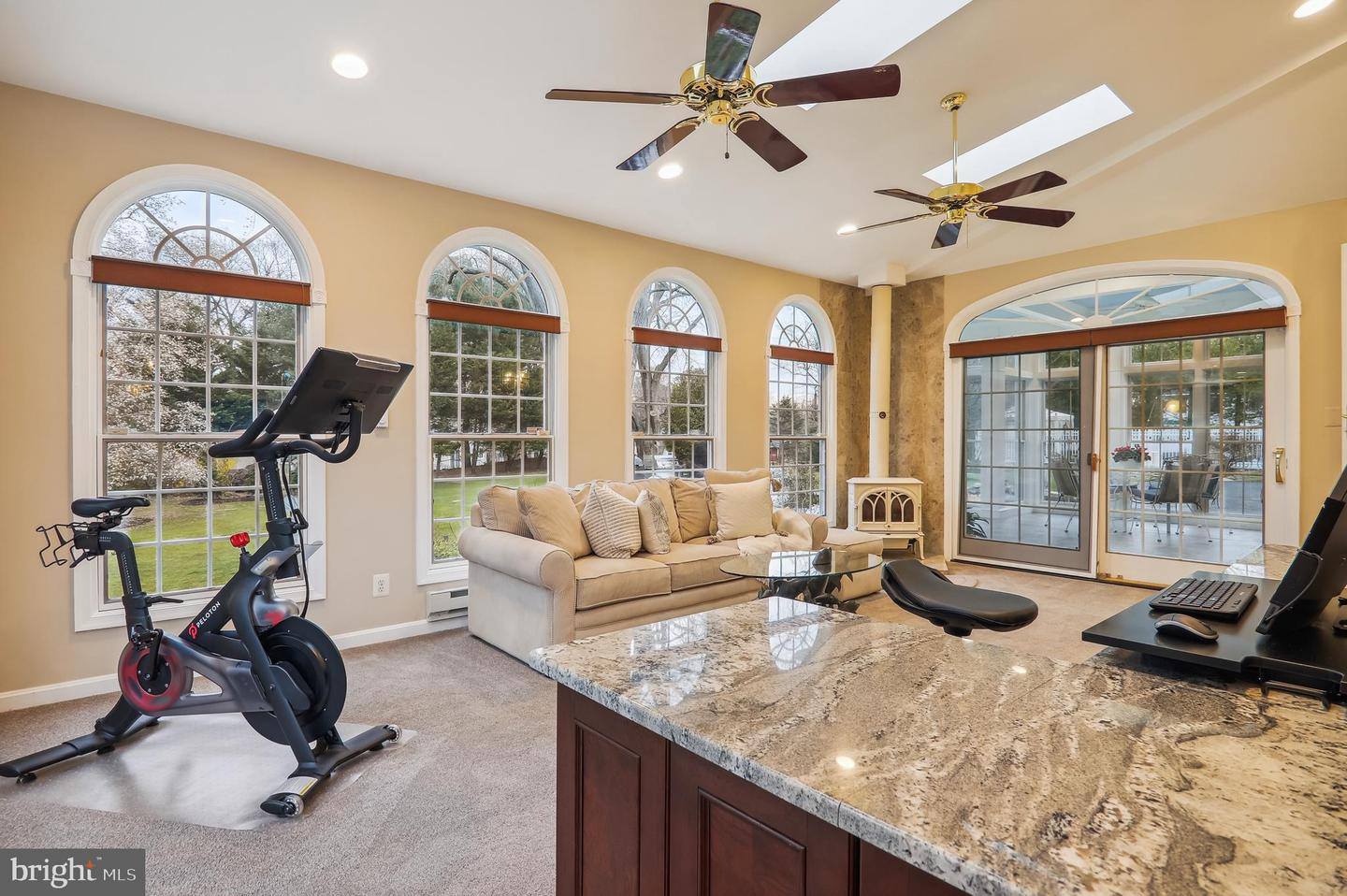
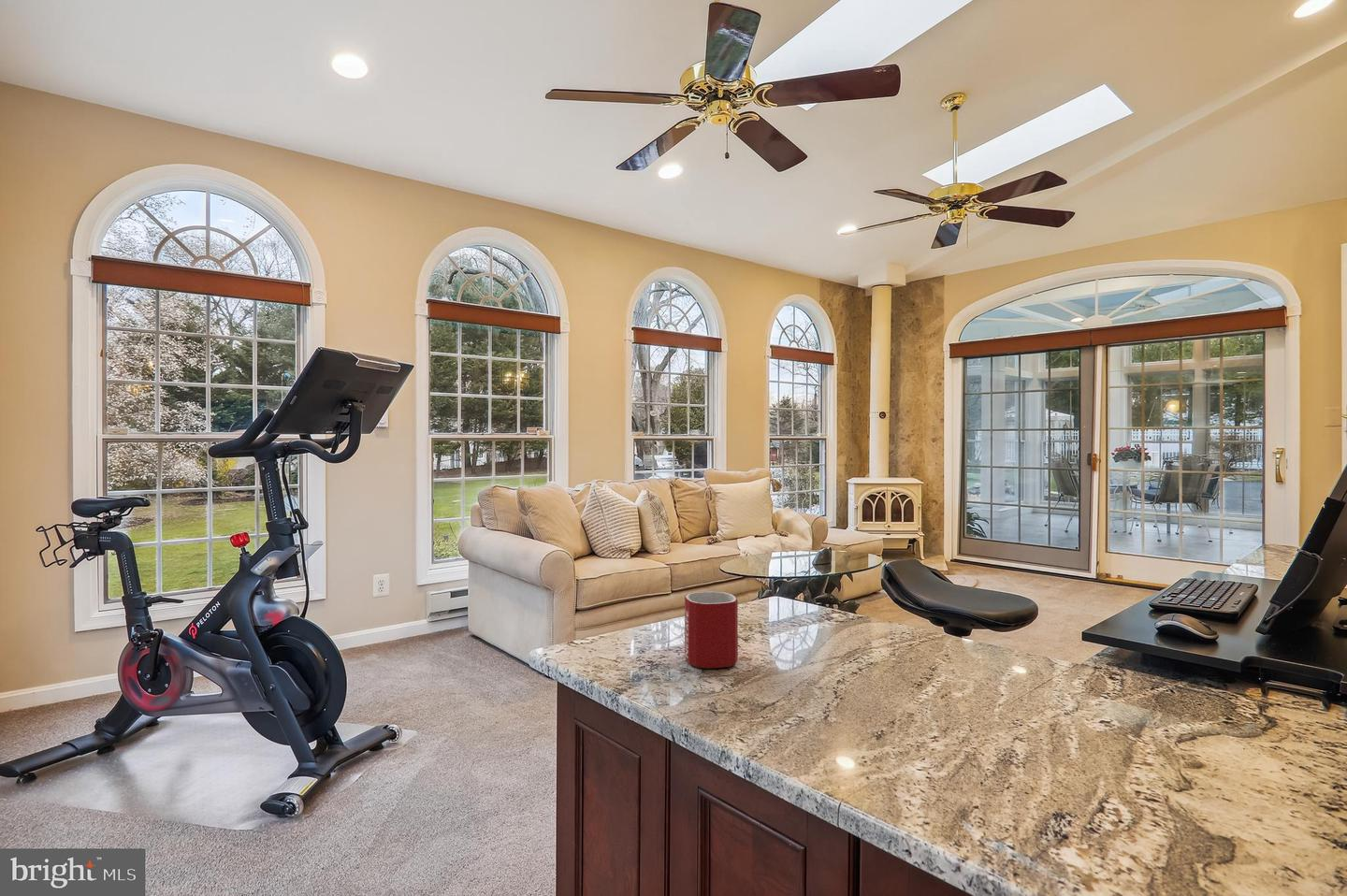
+ mug [684,590,739,669]
